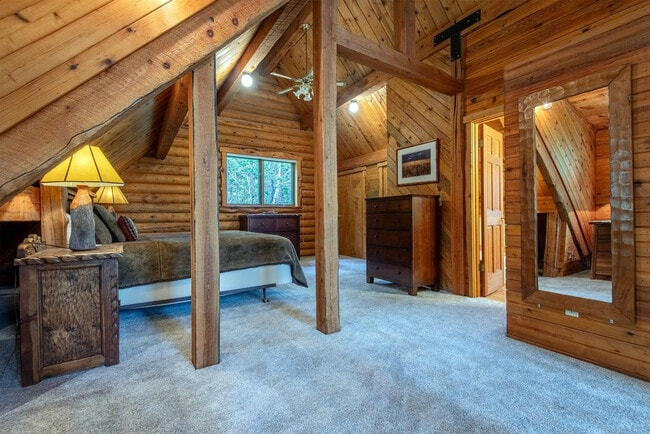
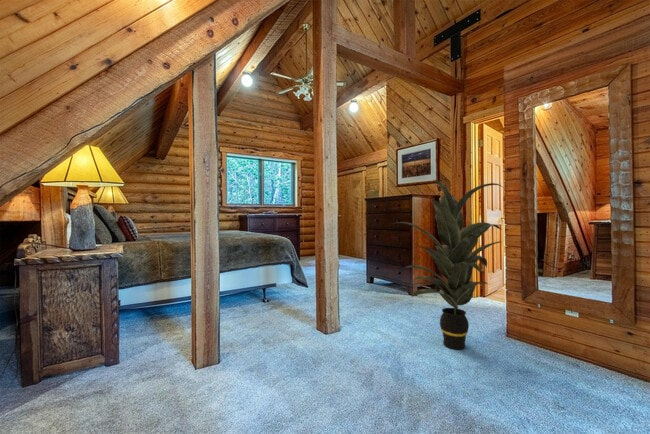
+ indoor plant [392,179,505,351]
